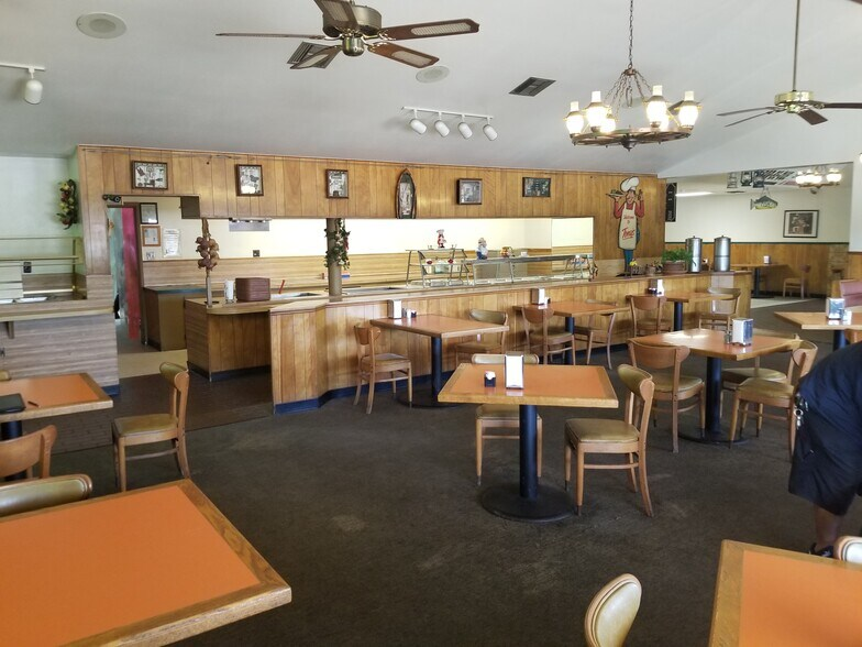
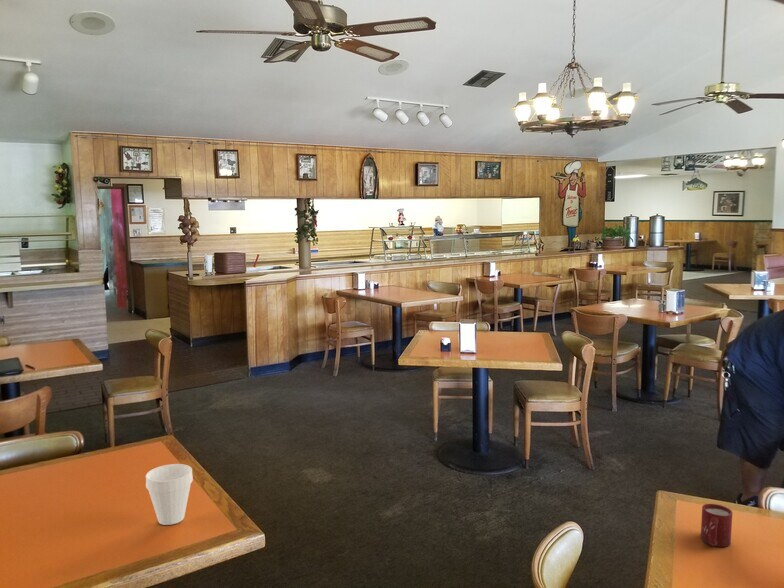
+ cup [145,463,194,526]
+ cup [700,503,733,548]
